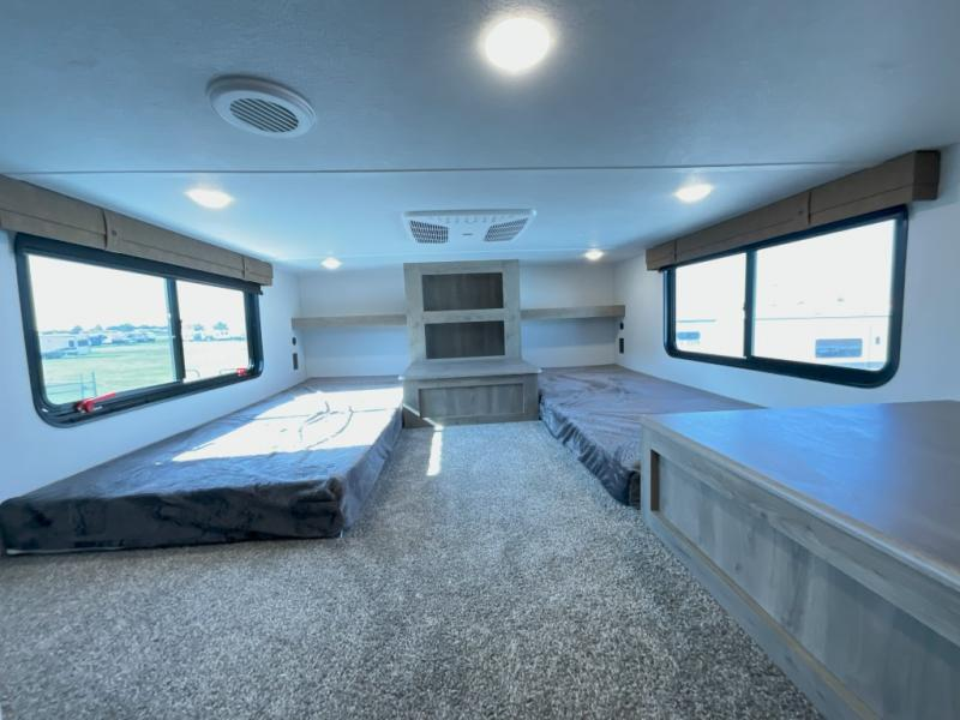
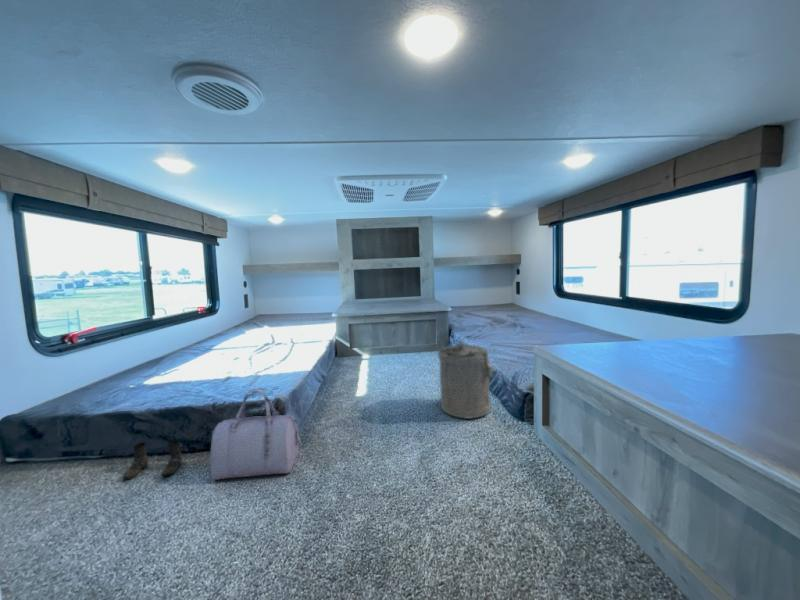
+ laundry hamper [437,341,503,420]
+ boots [121,439,183,480]
+ duffel bag [209,388,301,481]
